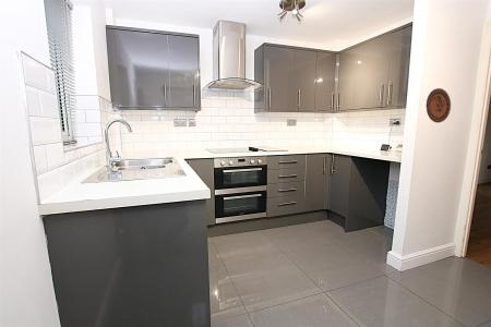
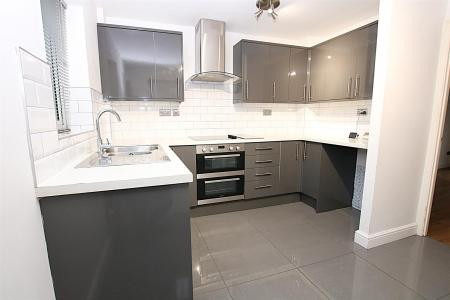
- decorative plate [426,87,452,124]
